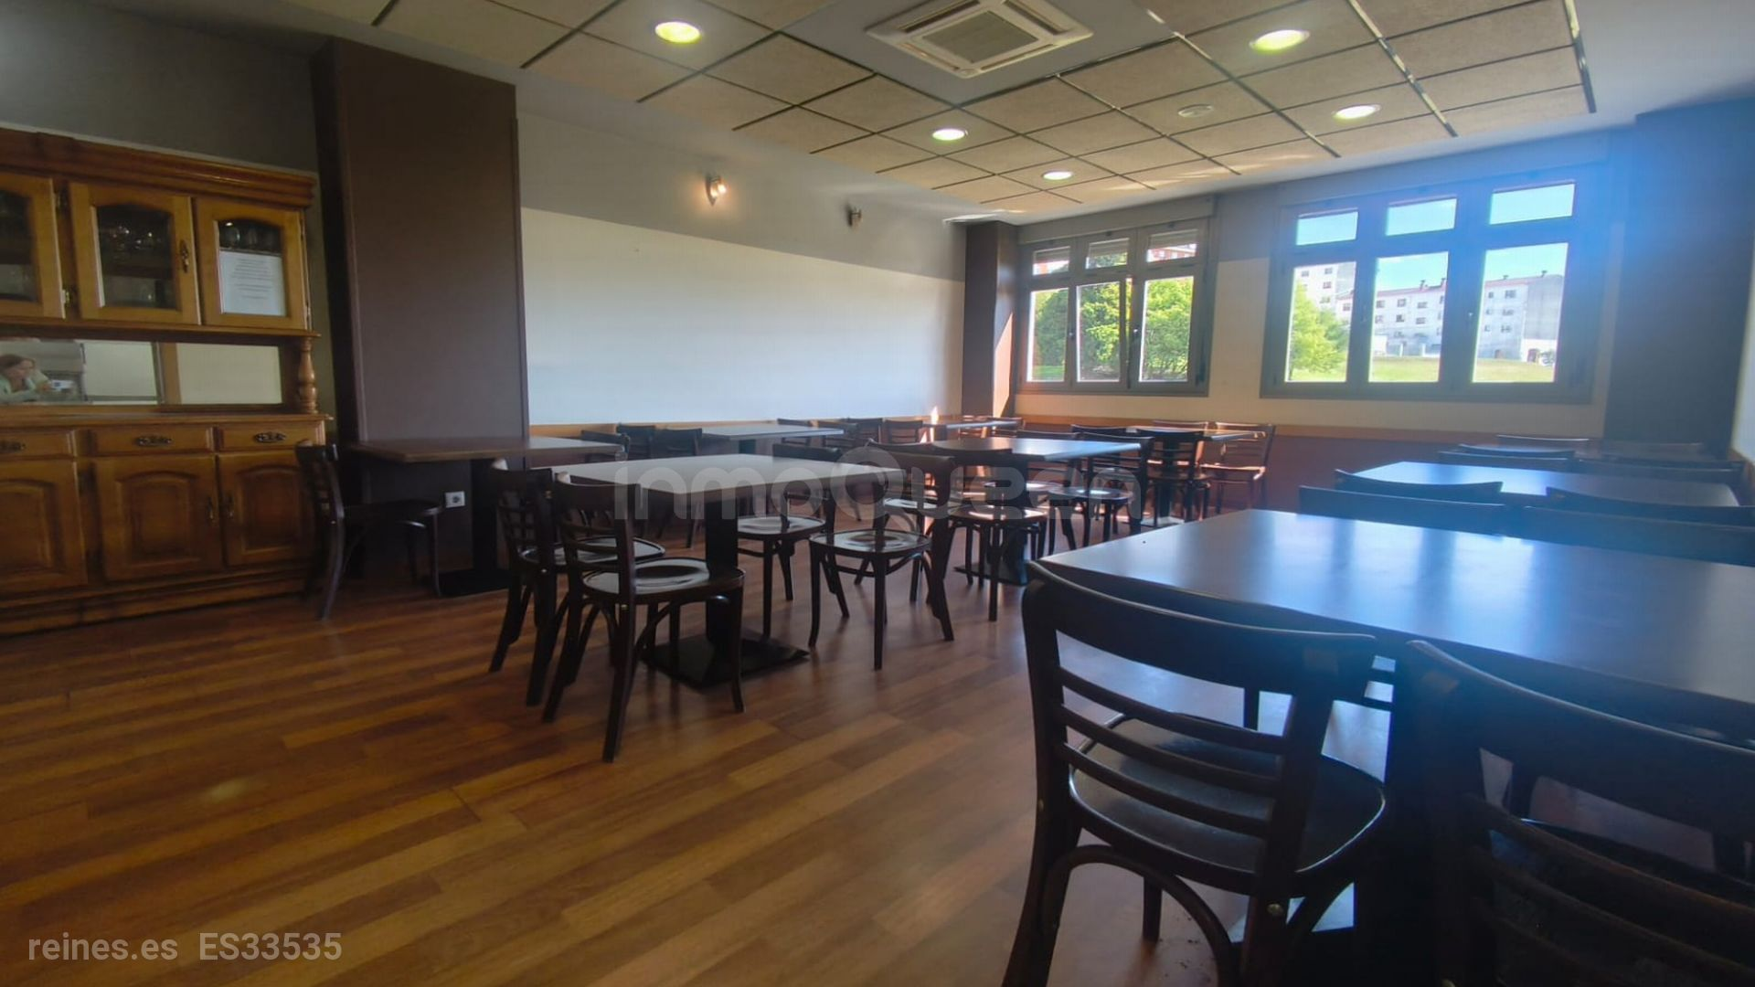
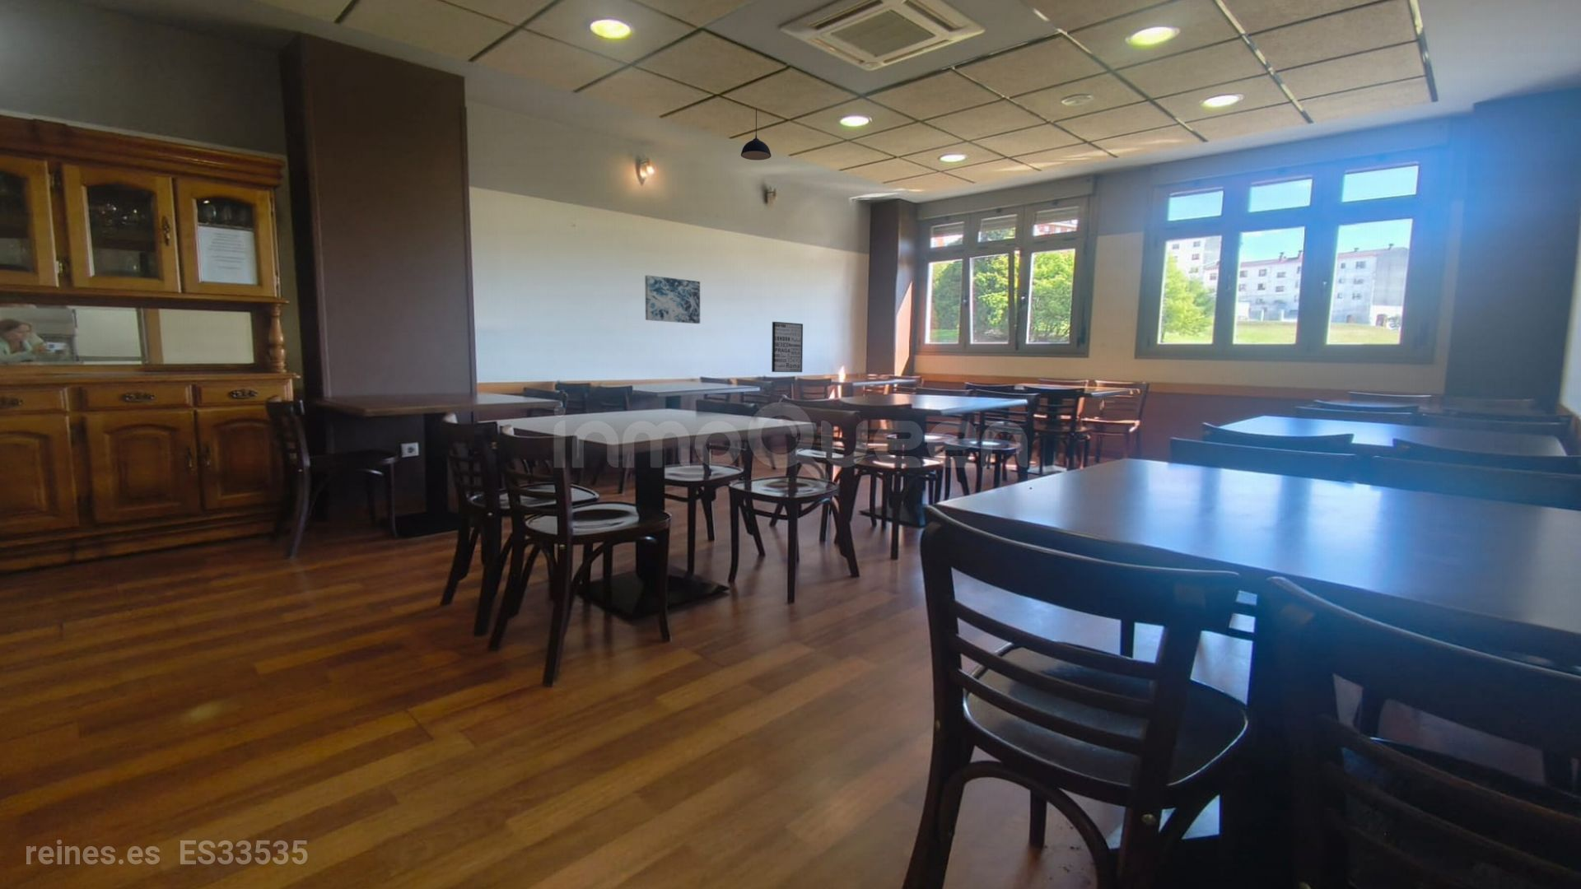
+ wall art [771,321,804,373]
+ wall art [644,275,700,325]
+ pendant light [741,107,772,161]
